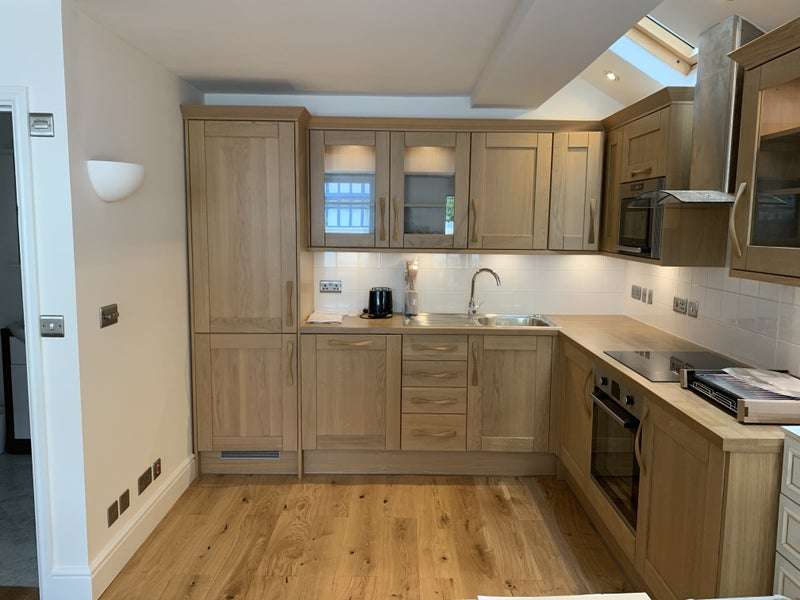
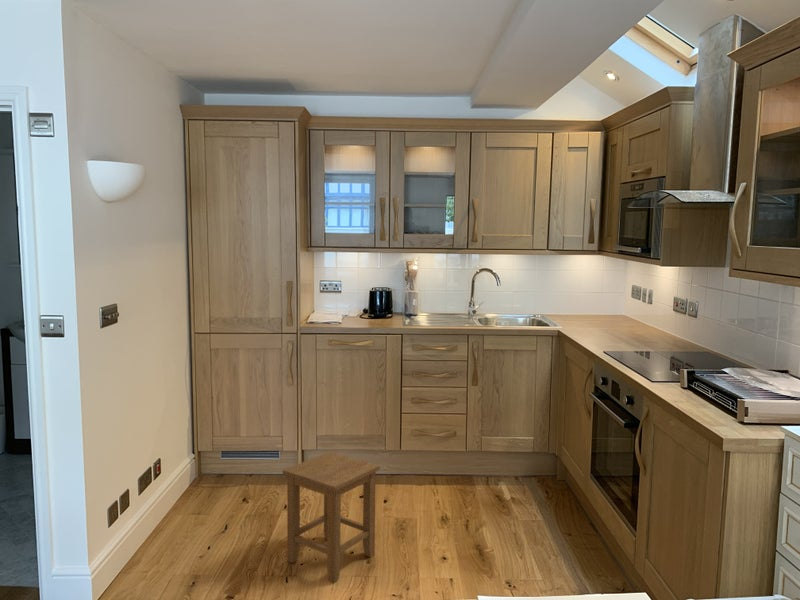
+ stool [282,451,381,583]
